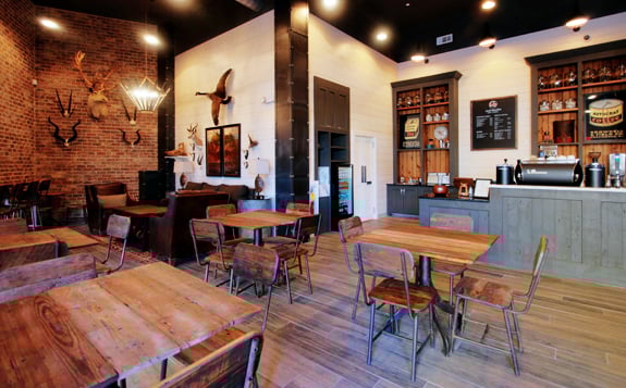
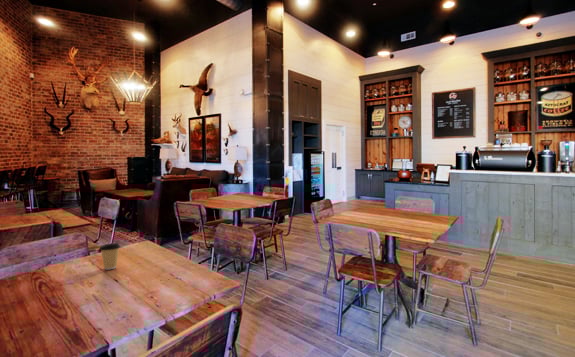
+ coffee cup [99,242,121,270]
